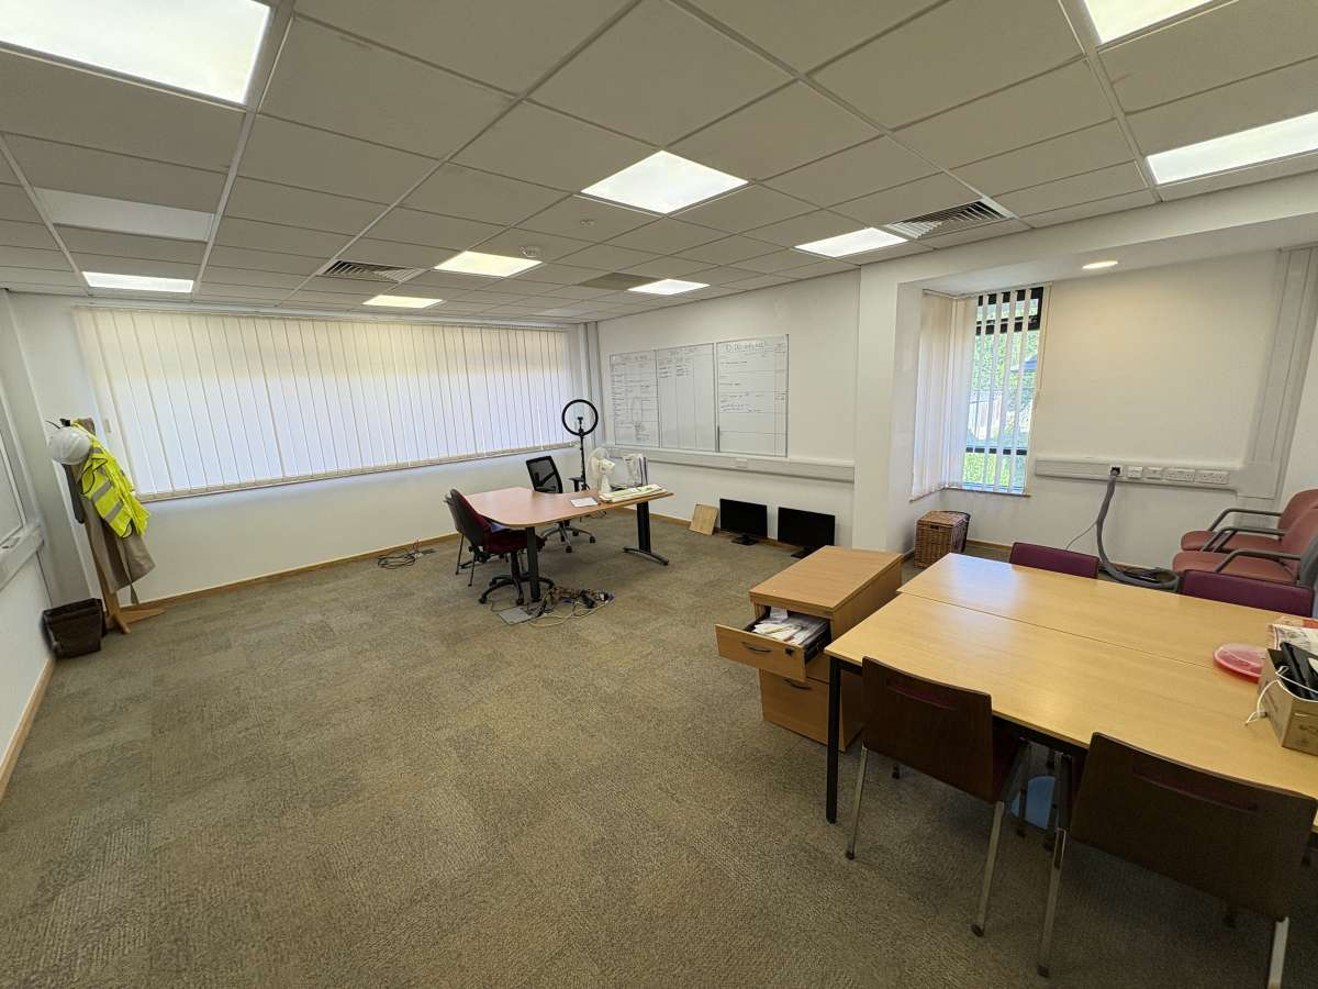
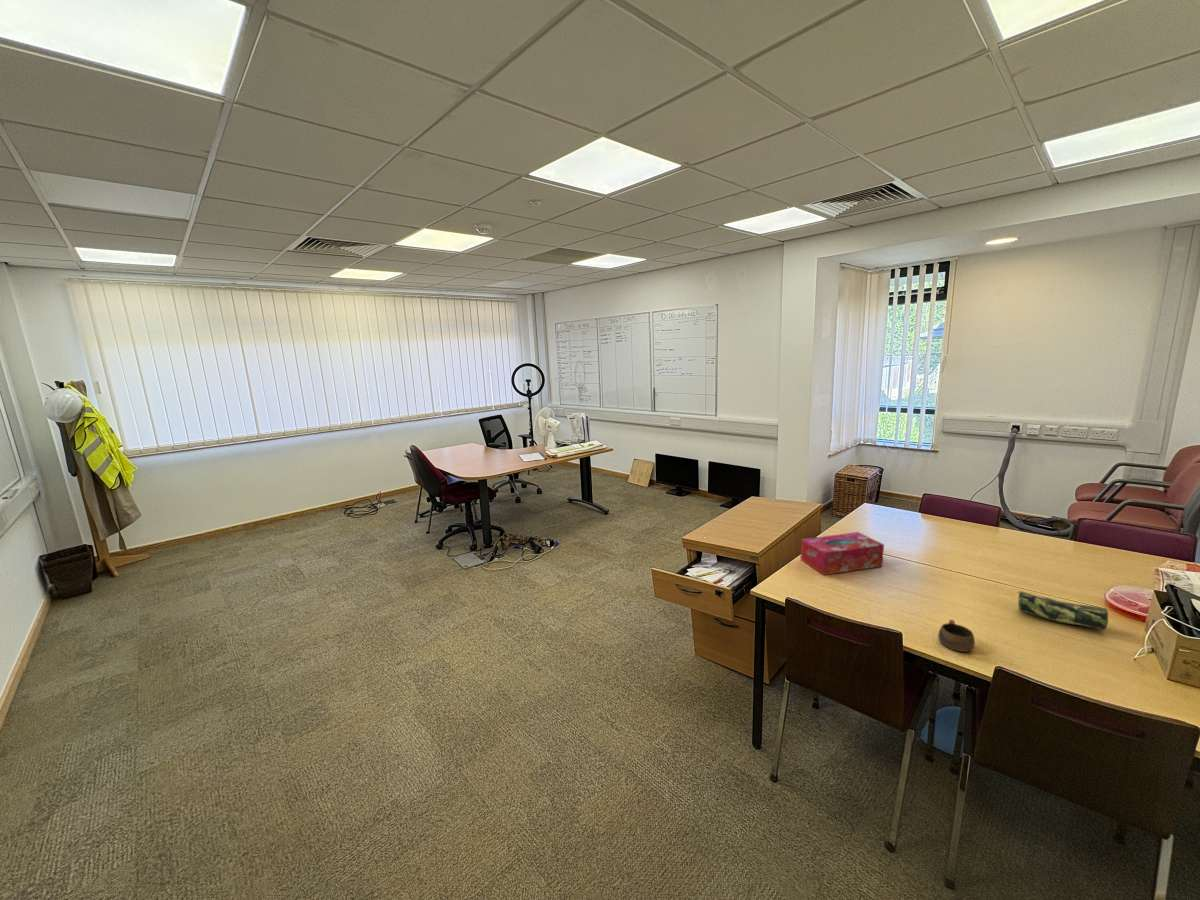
+ pencil case [1017,590,1109,631]
+ tissue box [800,531,885,576]
+ cup [937,619,976,653]
